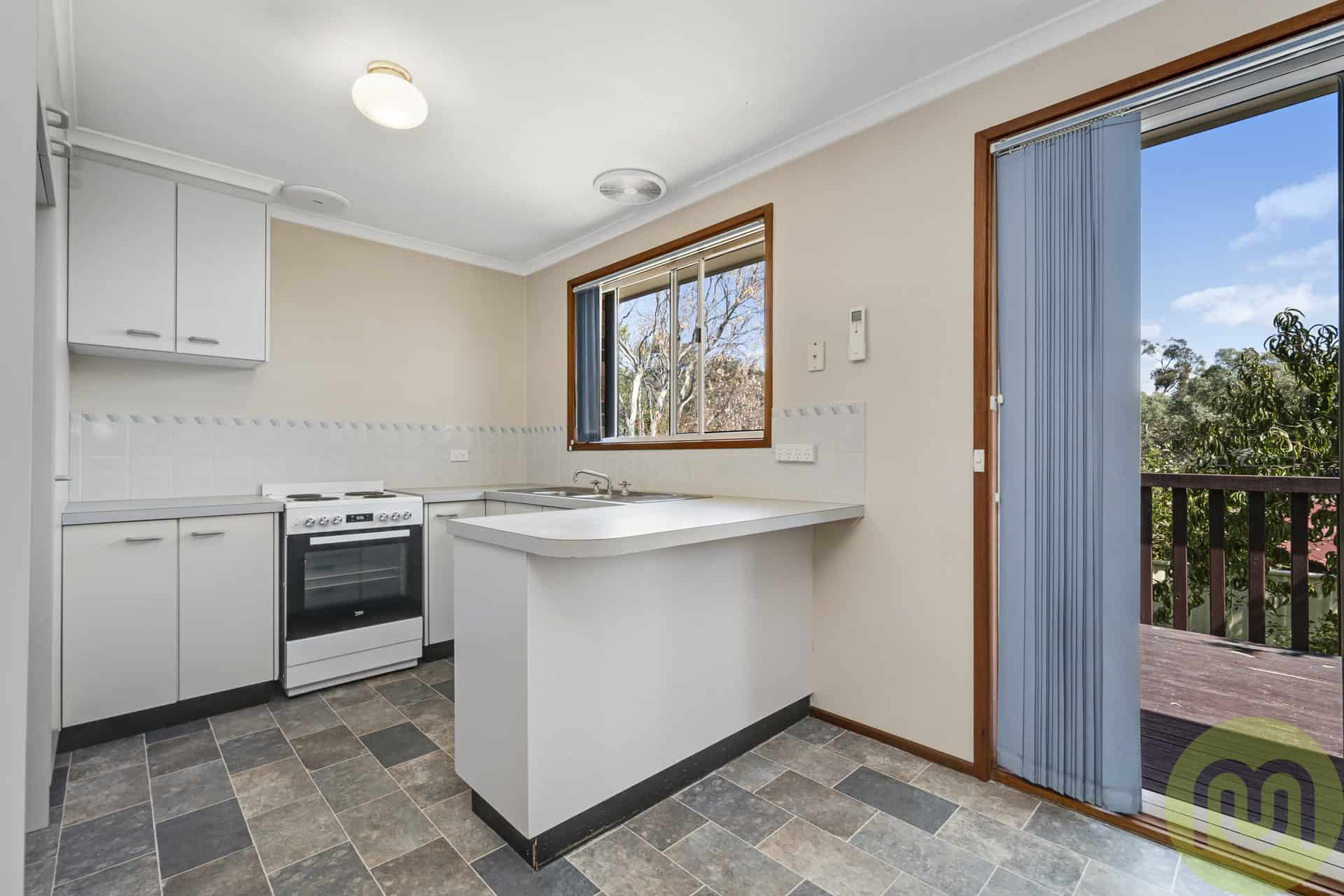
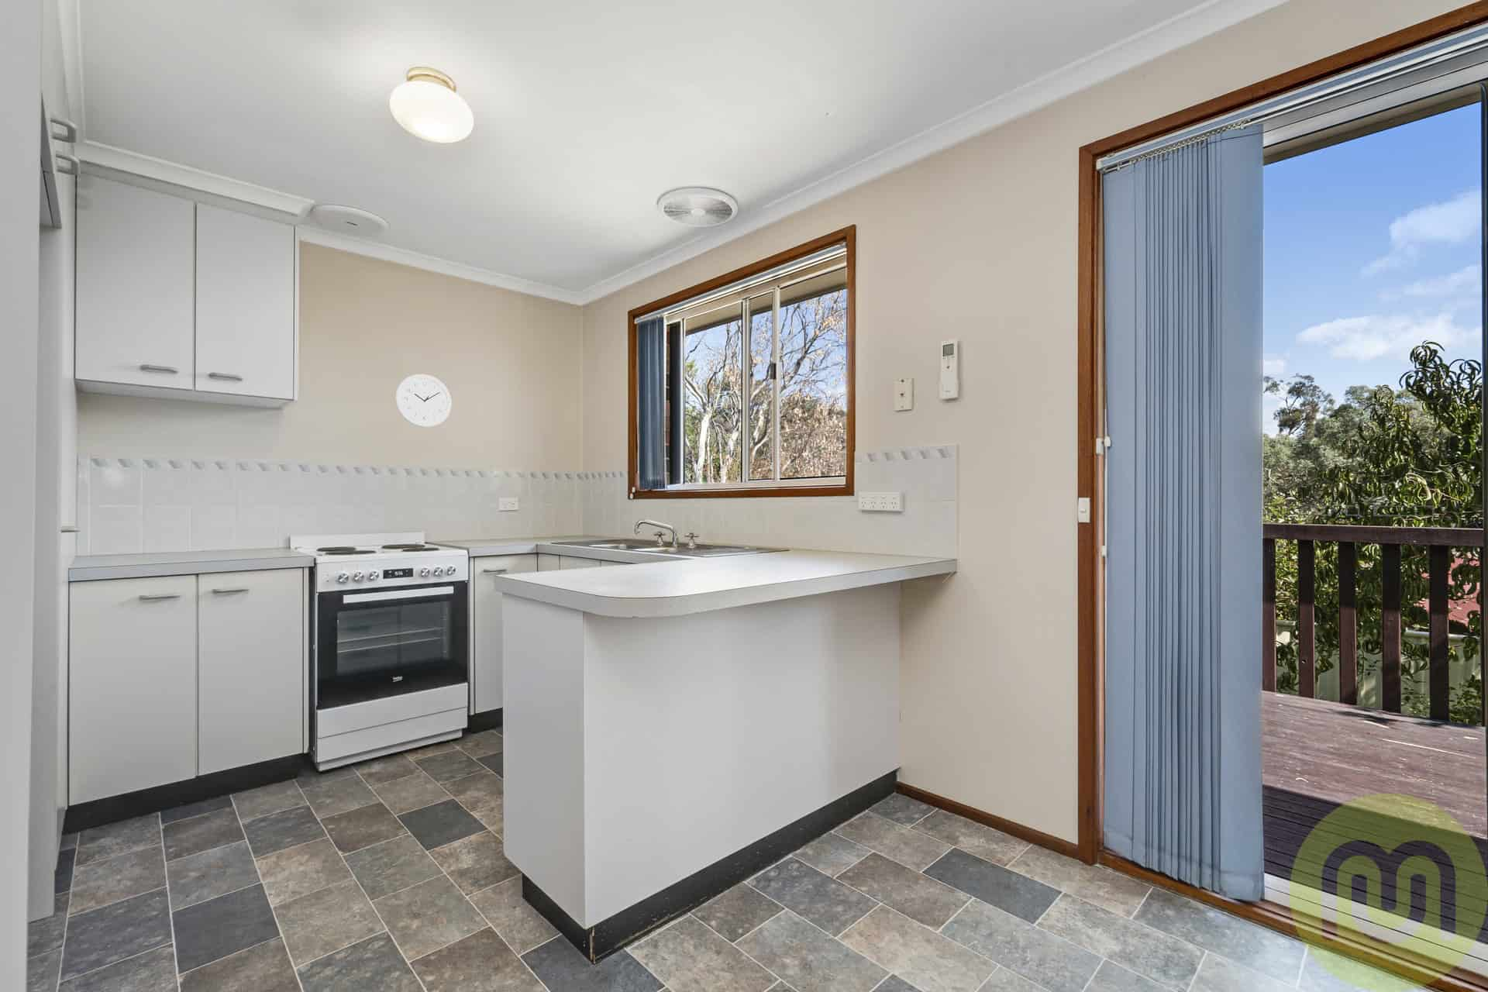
+ wall clock [394,373,453,428]
